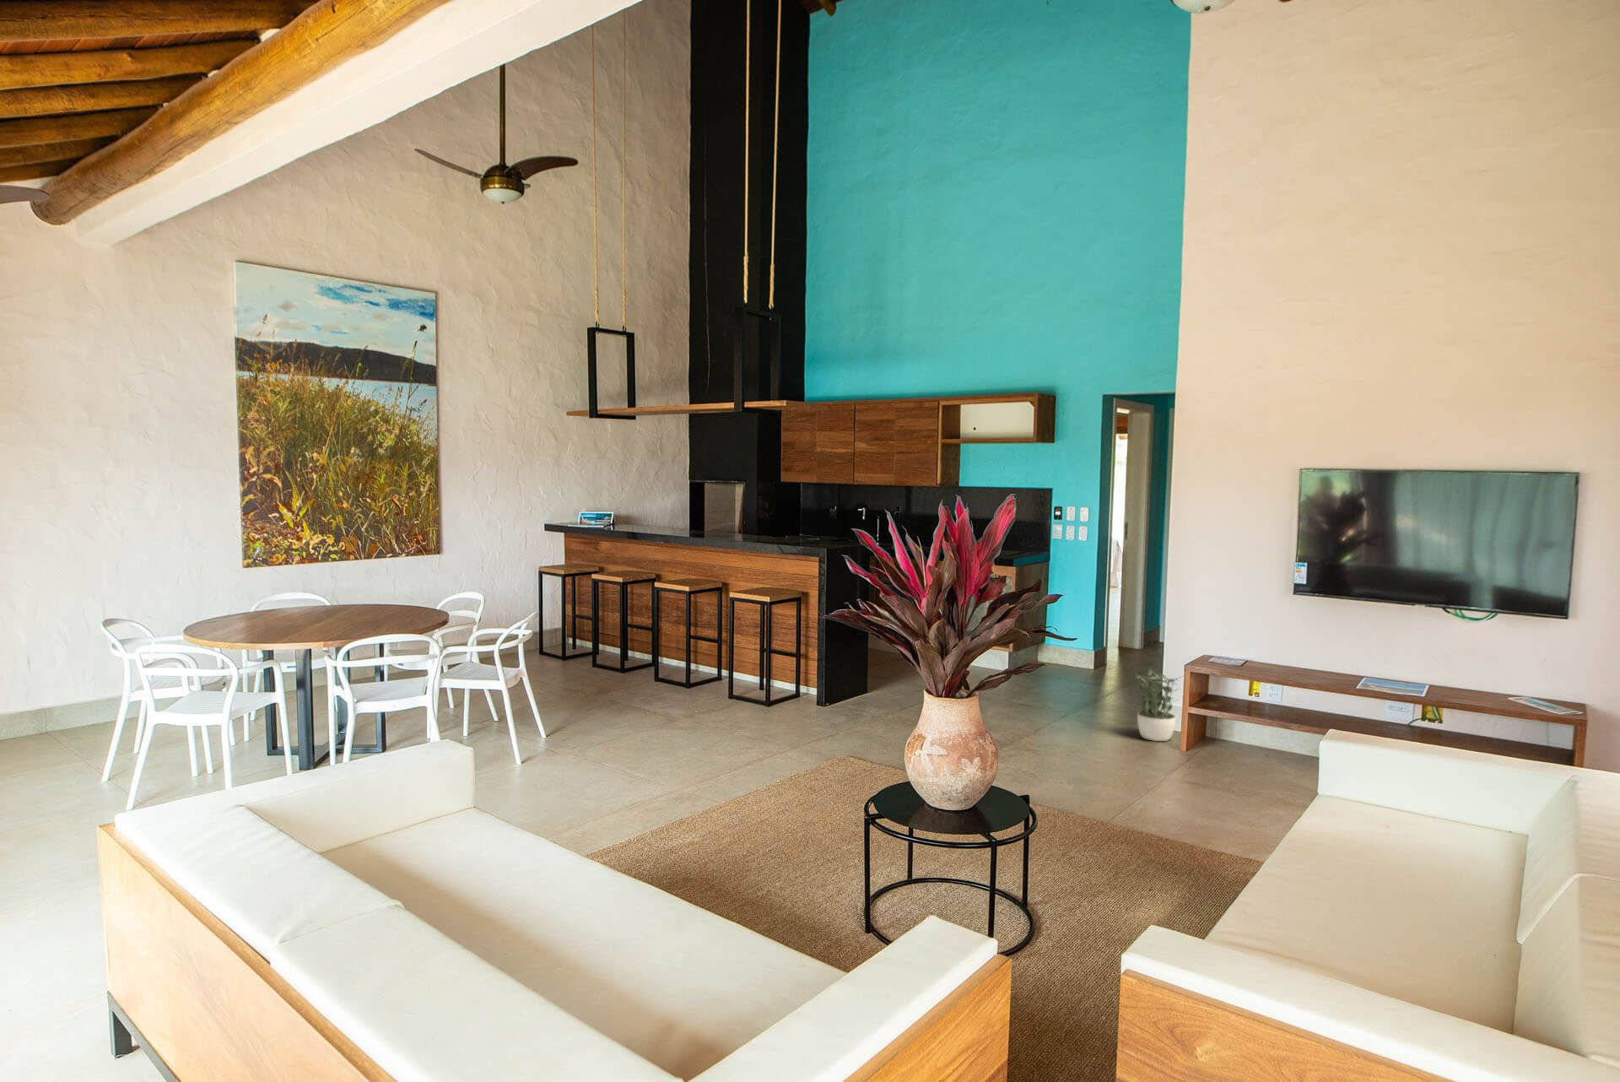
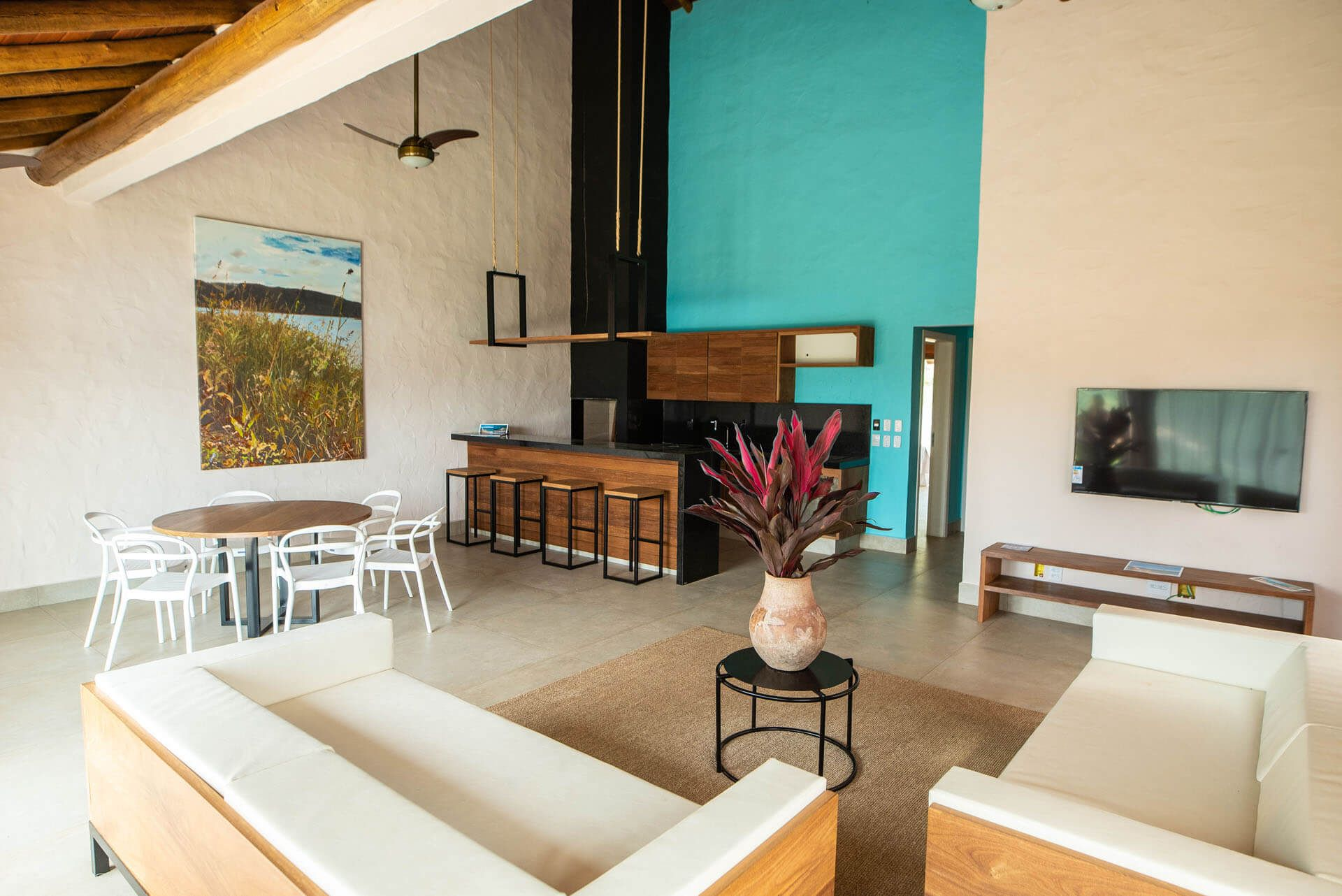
- potted plant [1129,667,1182,741]
